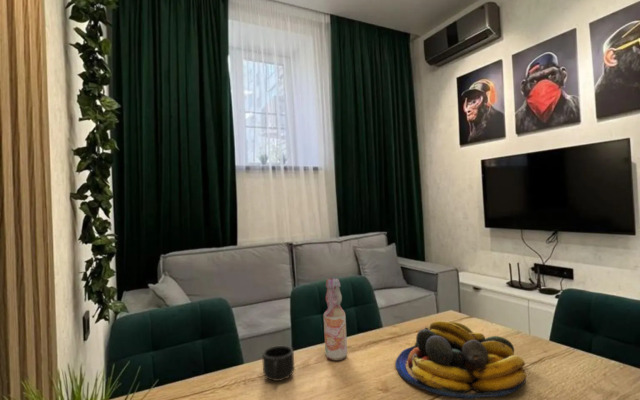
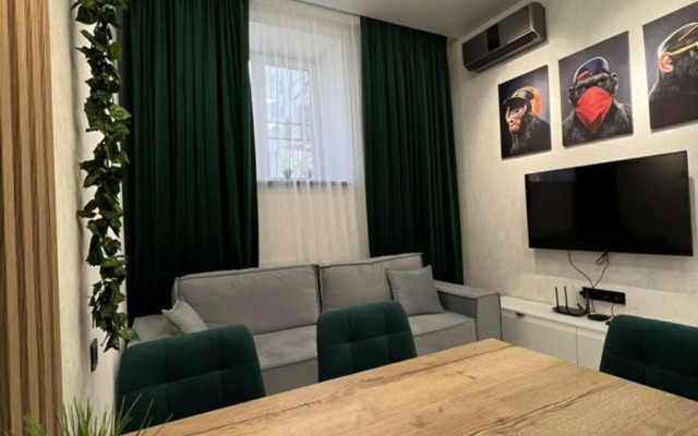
- mug [261,345,295,382]
- fruit bowl [394,320,527,400]
- bottle [323,277,348,361]
